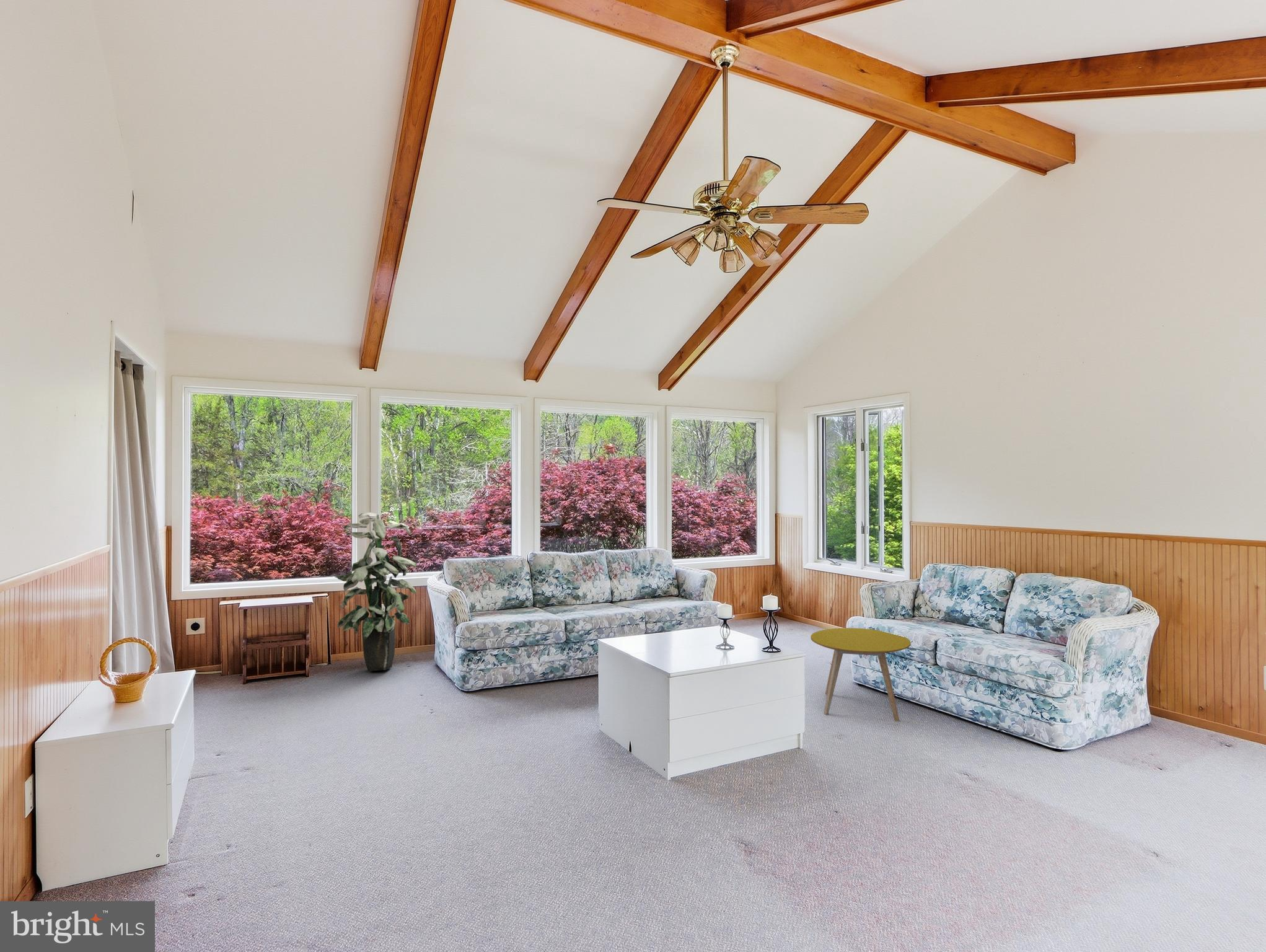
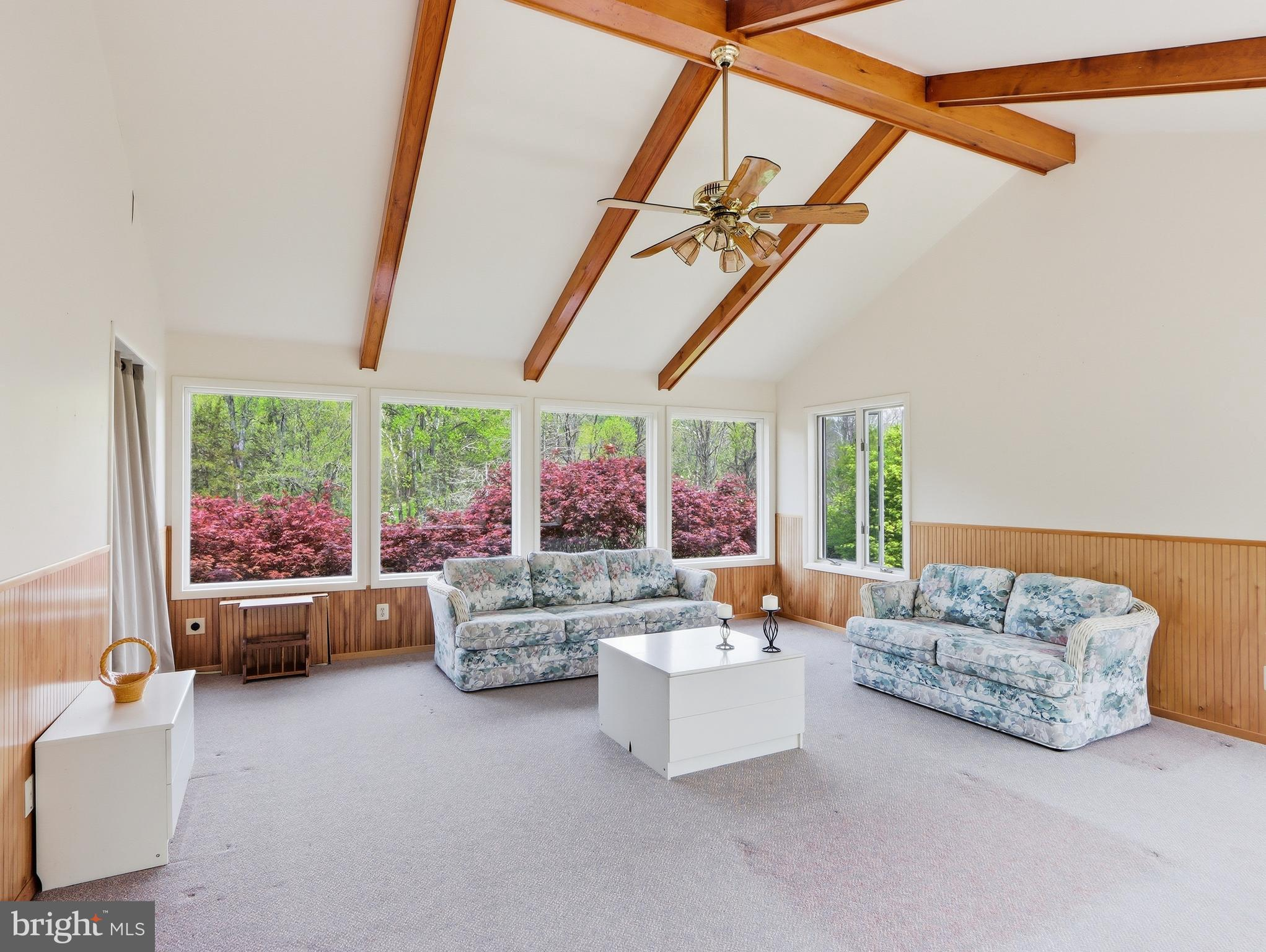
- indoor plant [334,512,417,671]
- side table [810,627,912,722]
